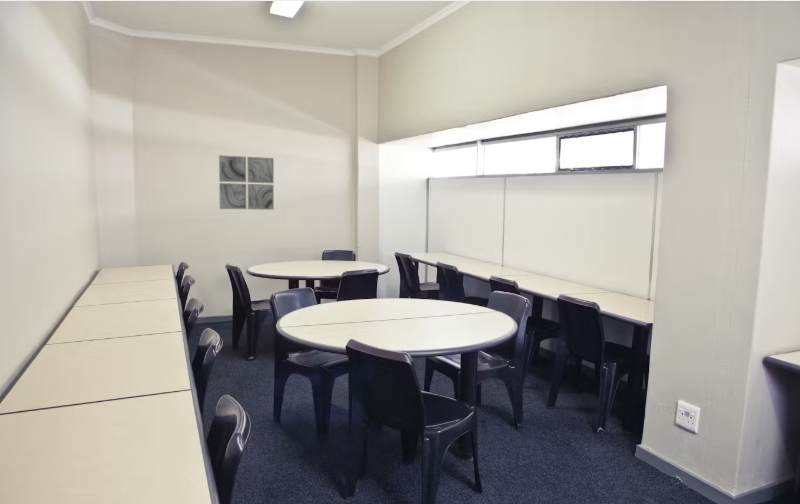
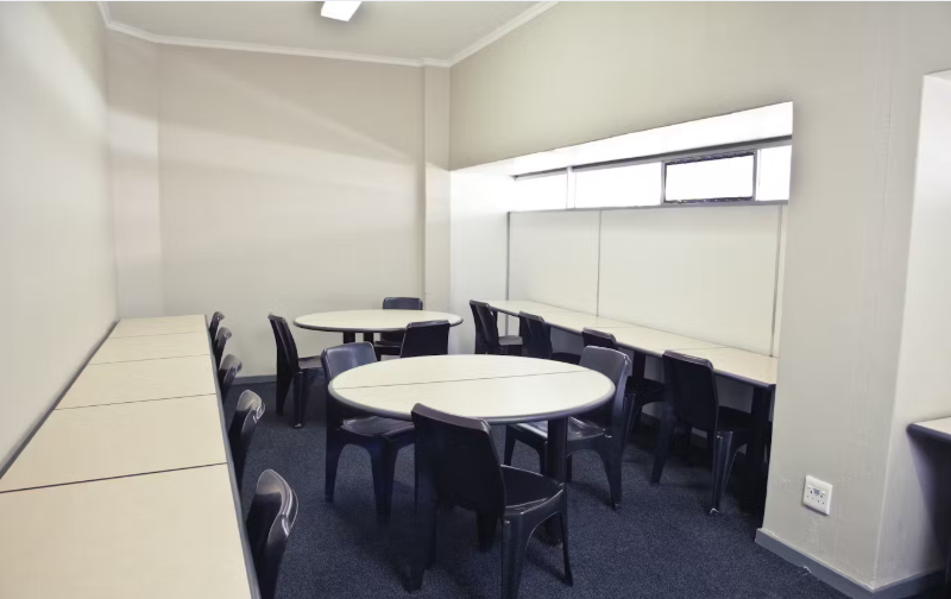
- wall art [218,154,275,211]
